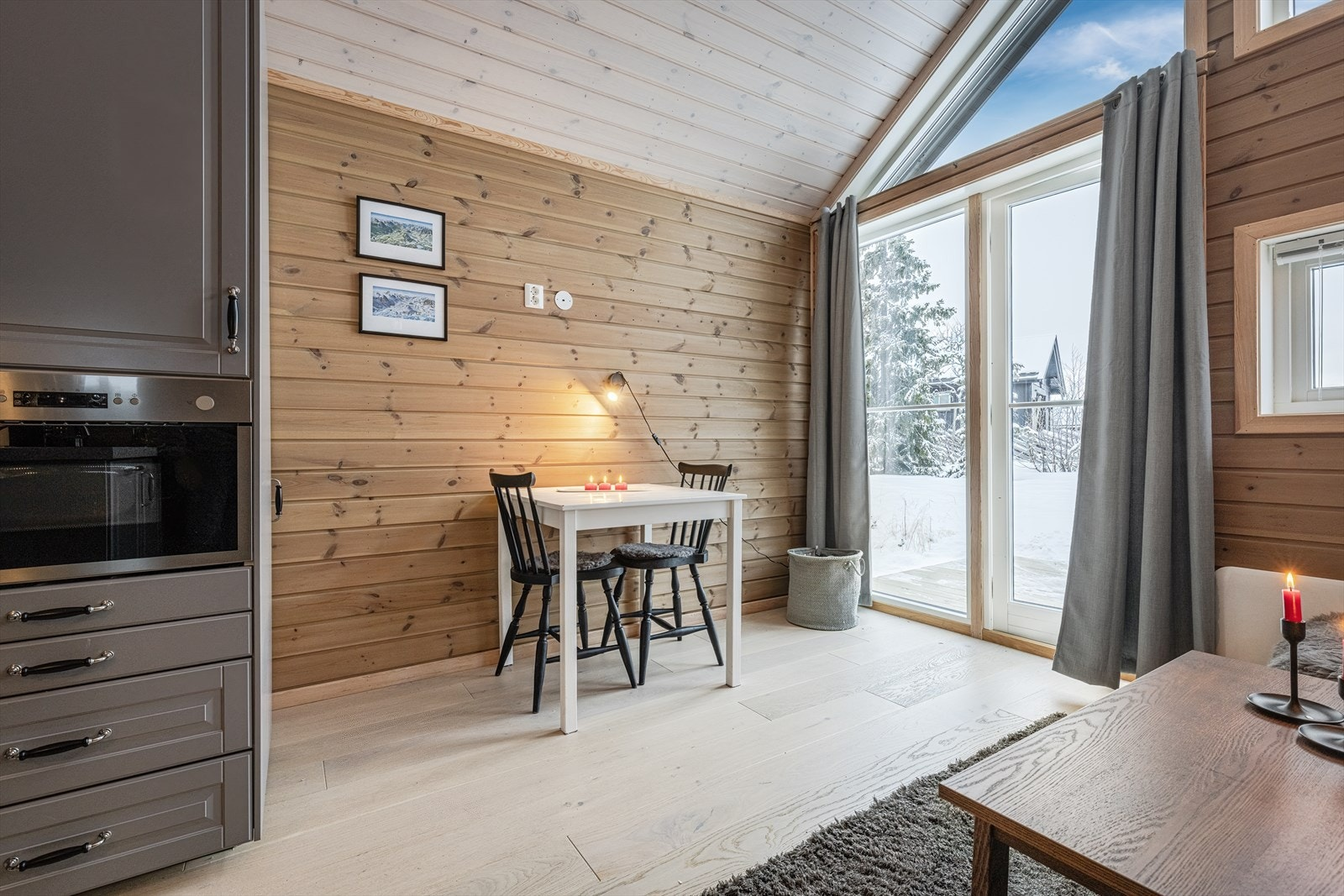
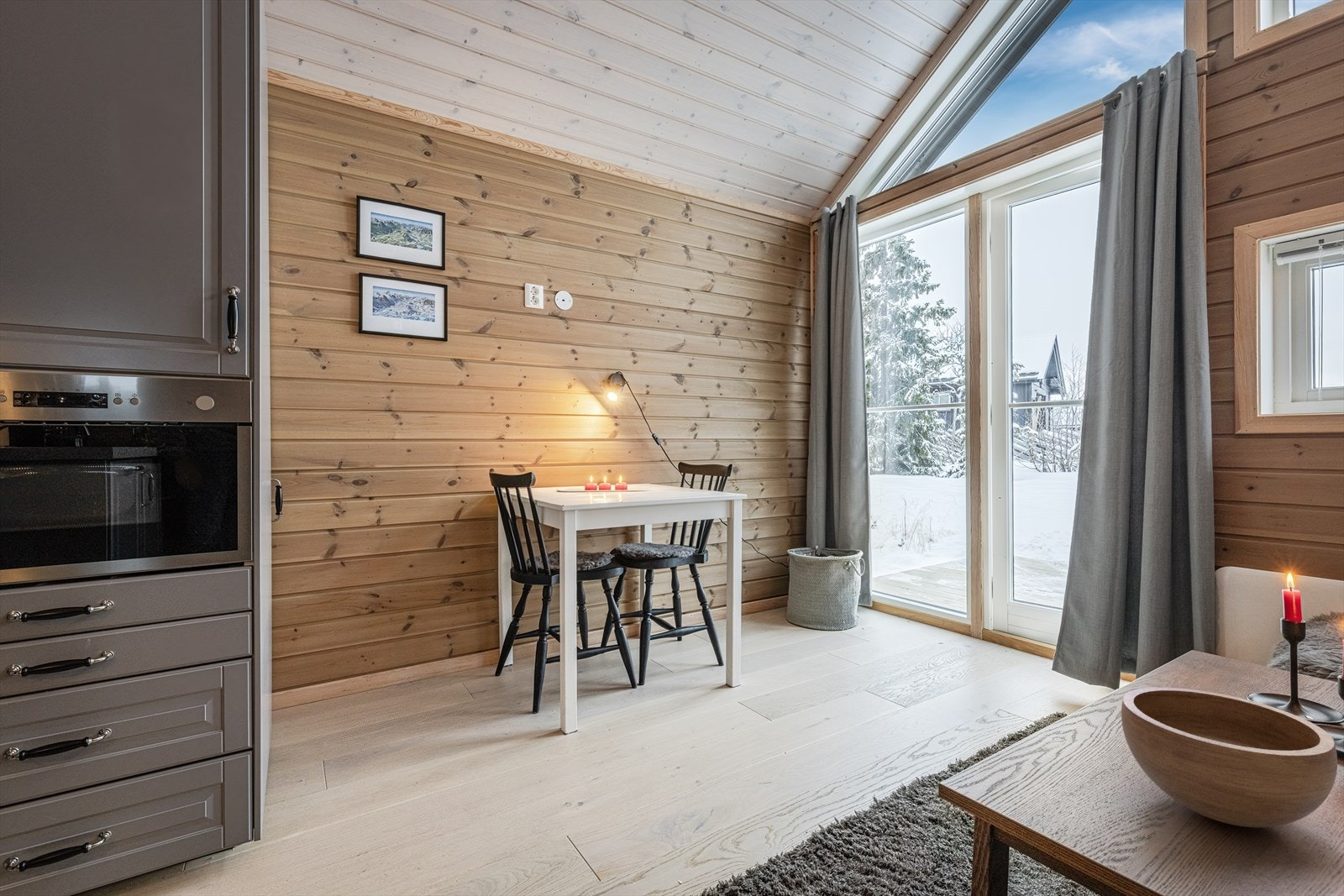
+ bowl [1121,686,1338,828]
